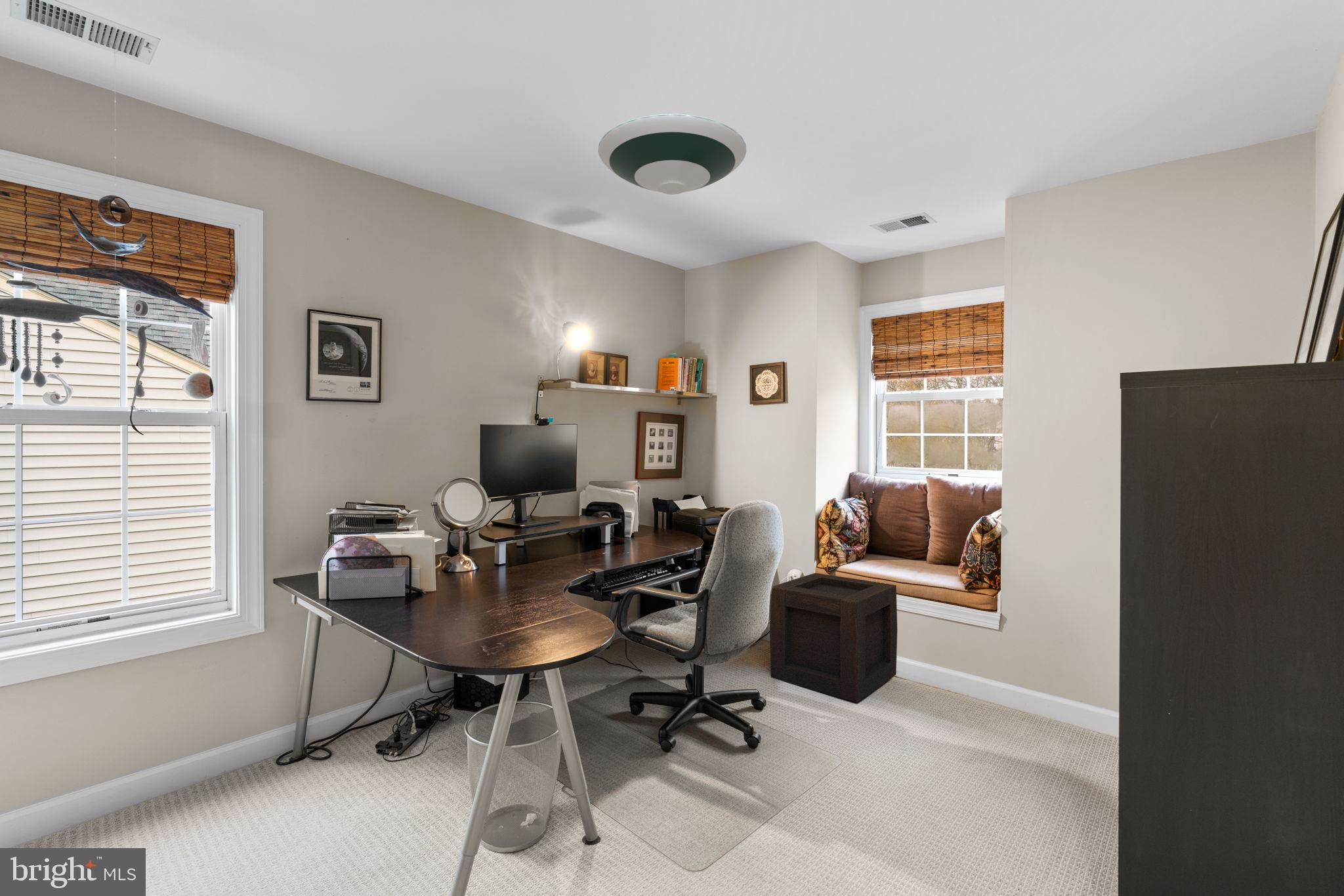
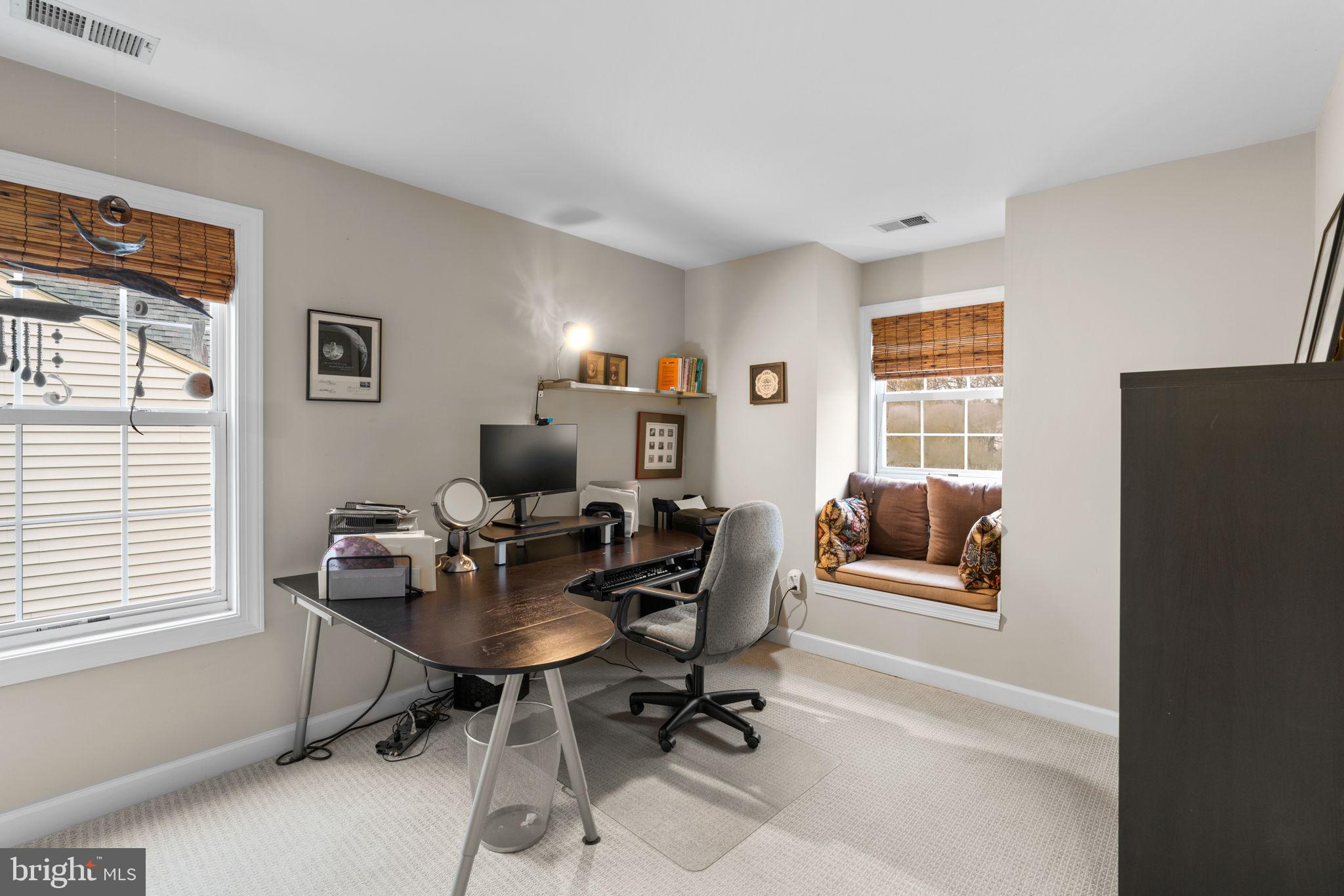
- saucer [598,113,747,195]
- wooden crate [769,573,898,703]
